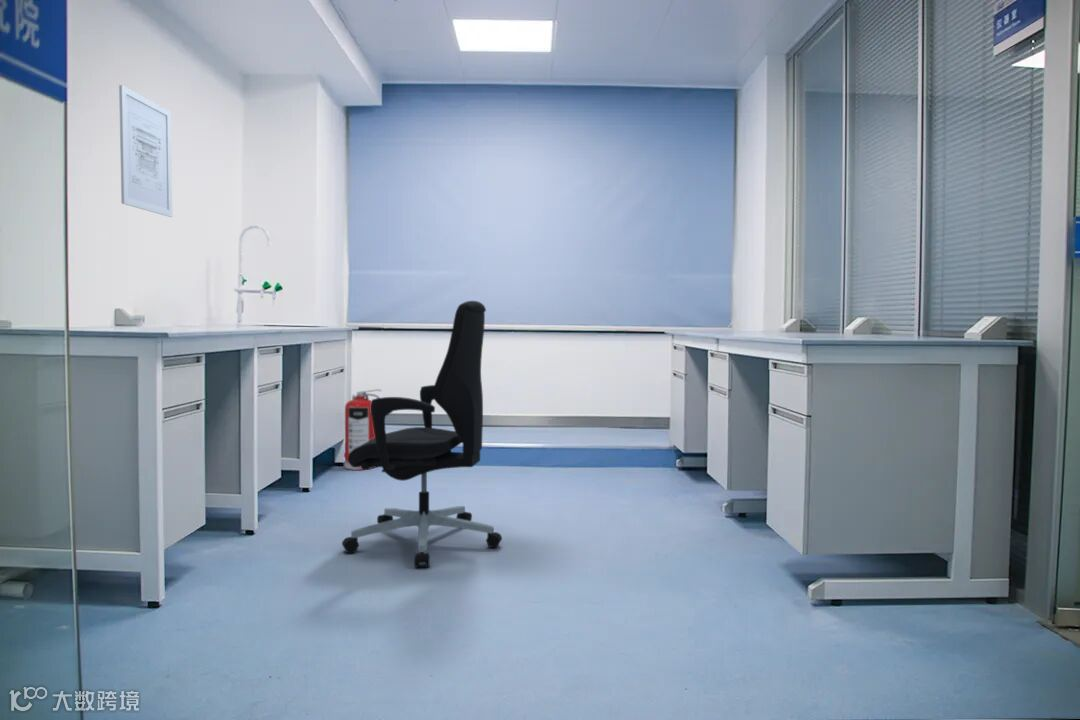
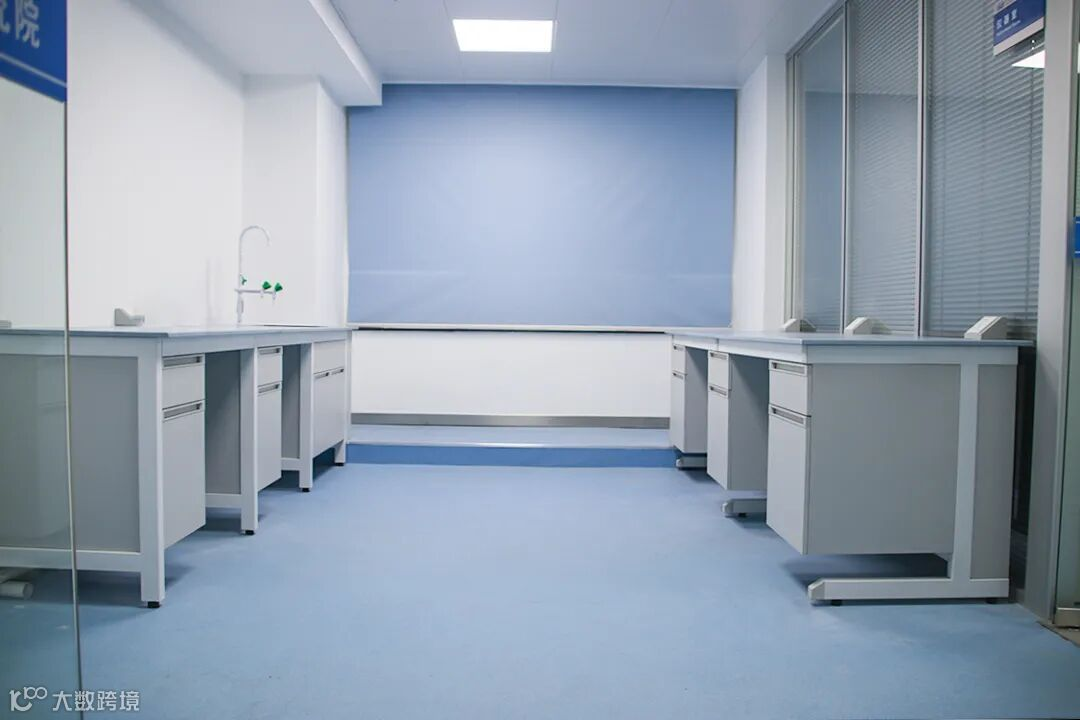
- wall art [118,84,173,218]
- fire extinguisher [343,388,383,471]
- office chair [341,300,503,569]
